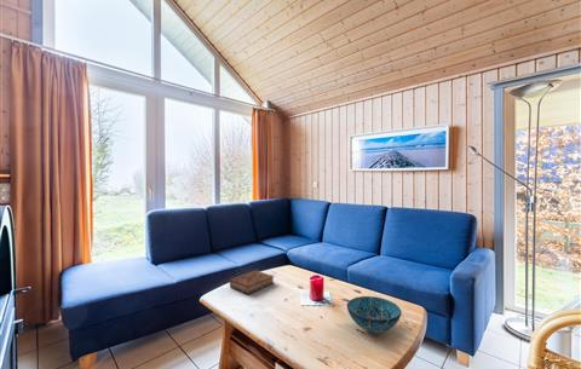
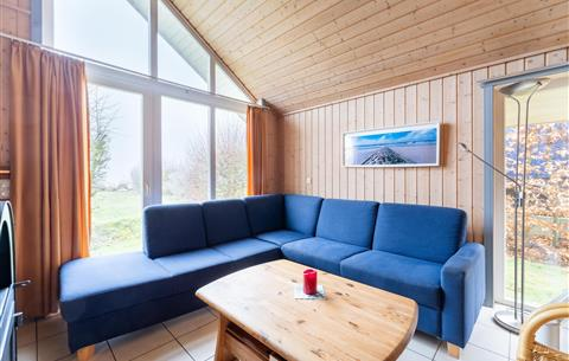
- decorative bowl [346,295,402,334]
- book [229,270,275,295]
